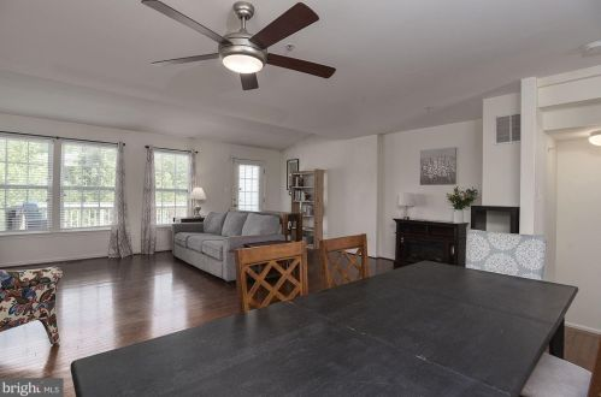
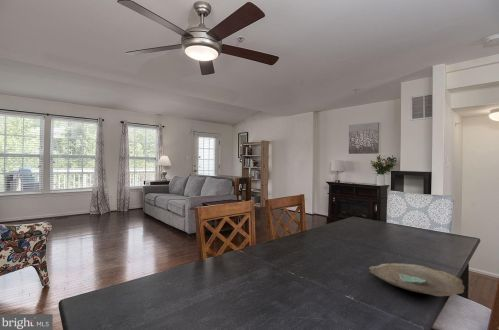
+ decorative bowl [368,262,465,297]
